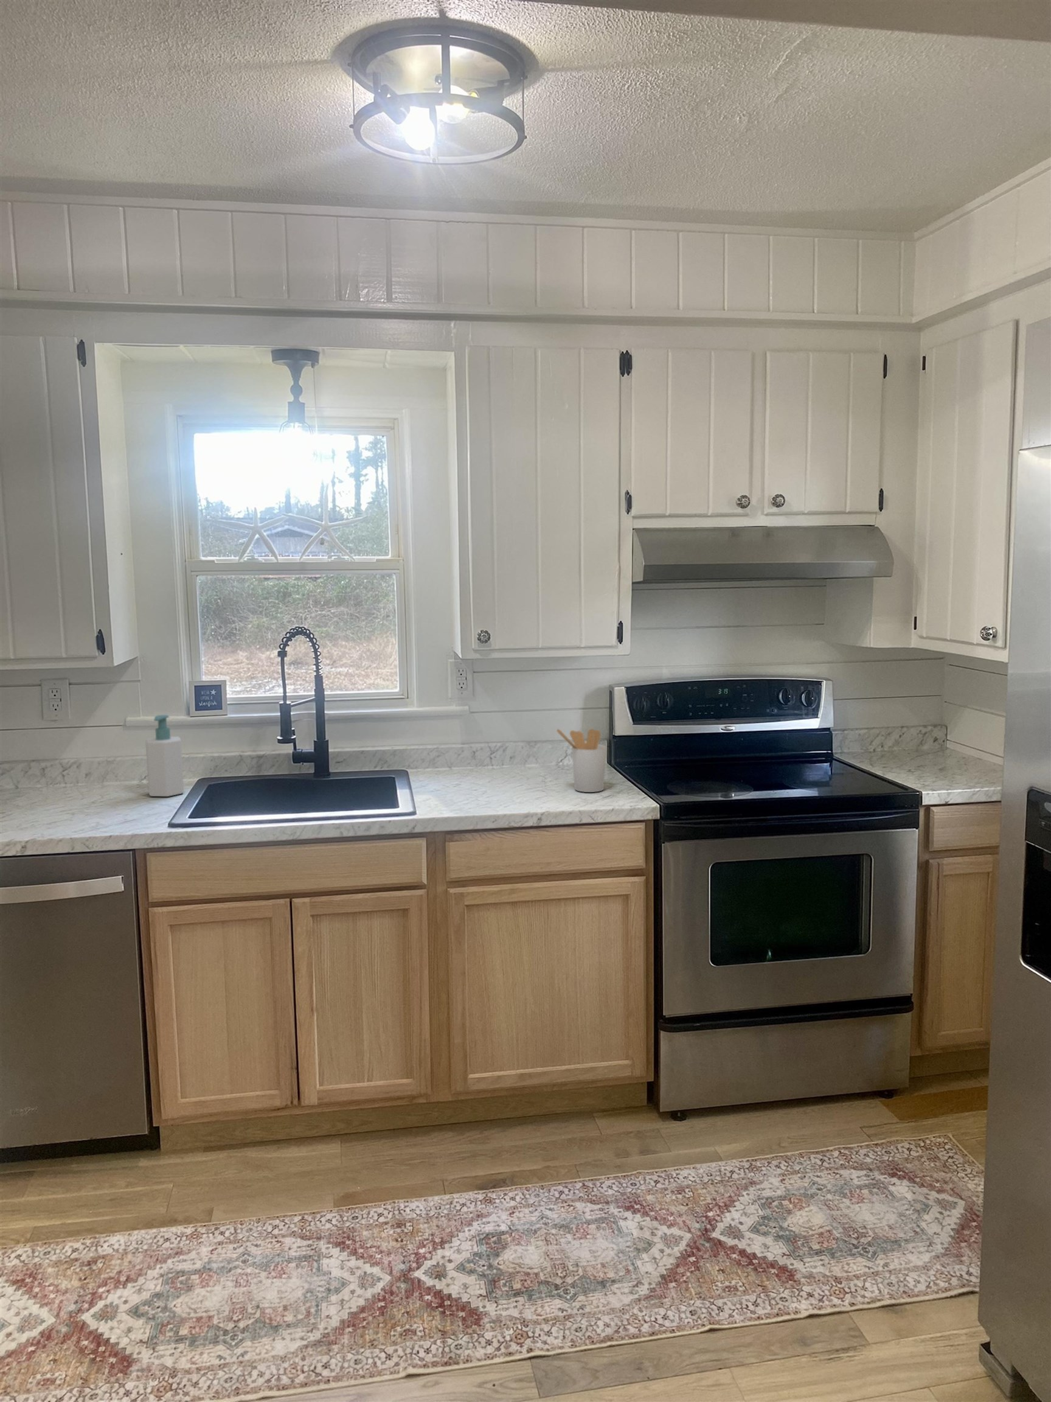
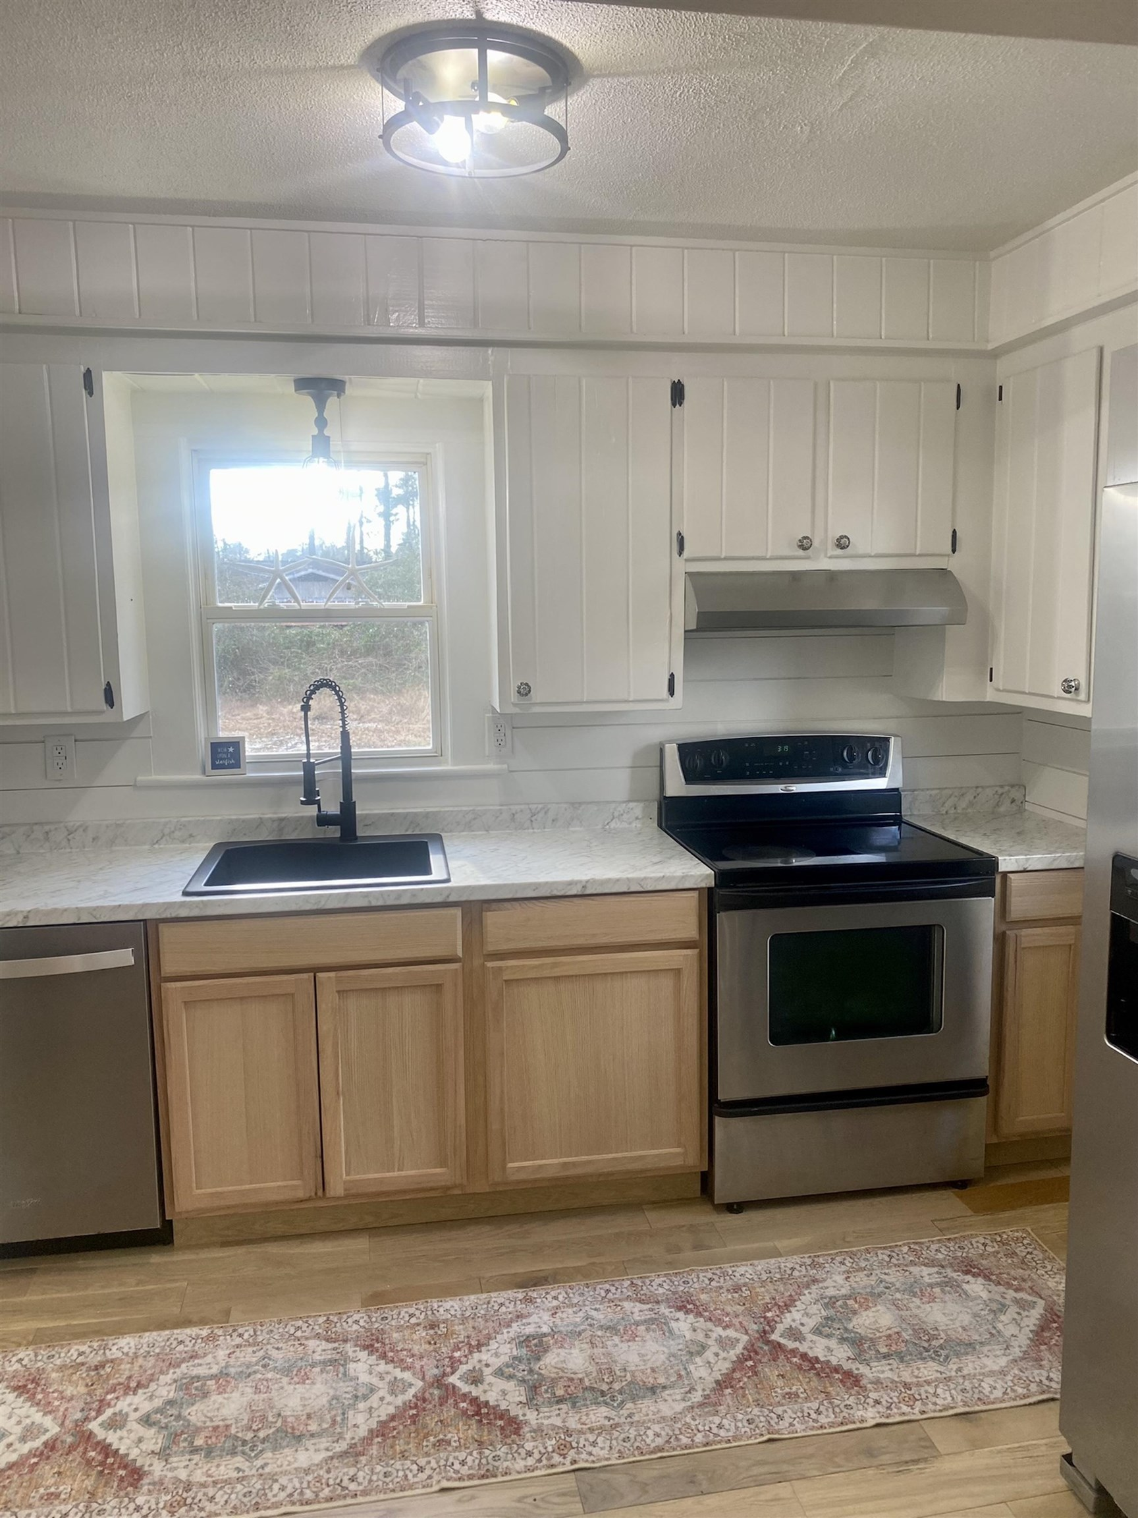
- utensil holder [556,729,607,793]
- soap bottle [145,714,184,797]
